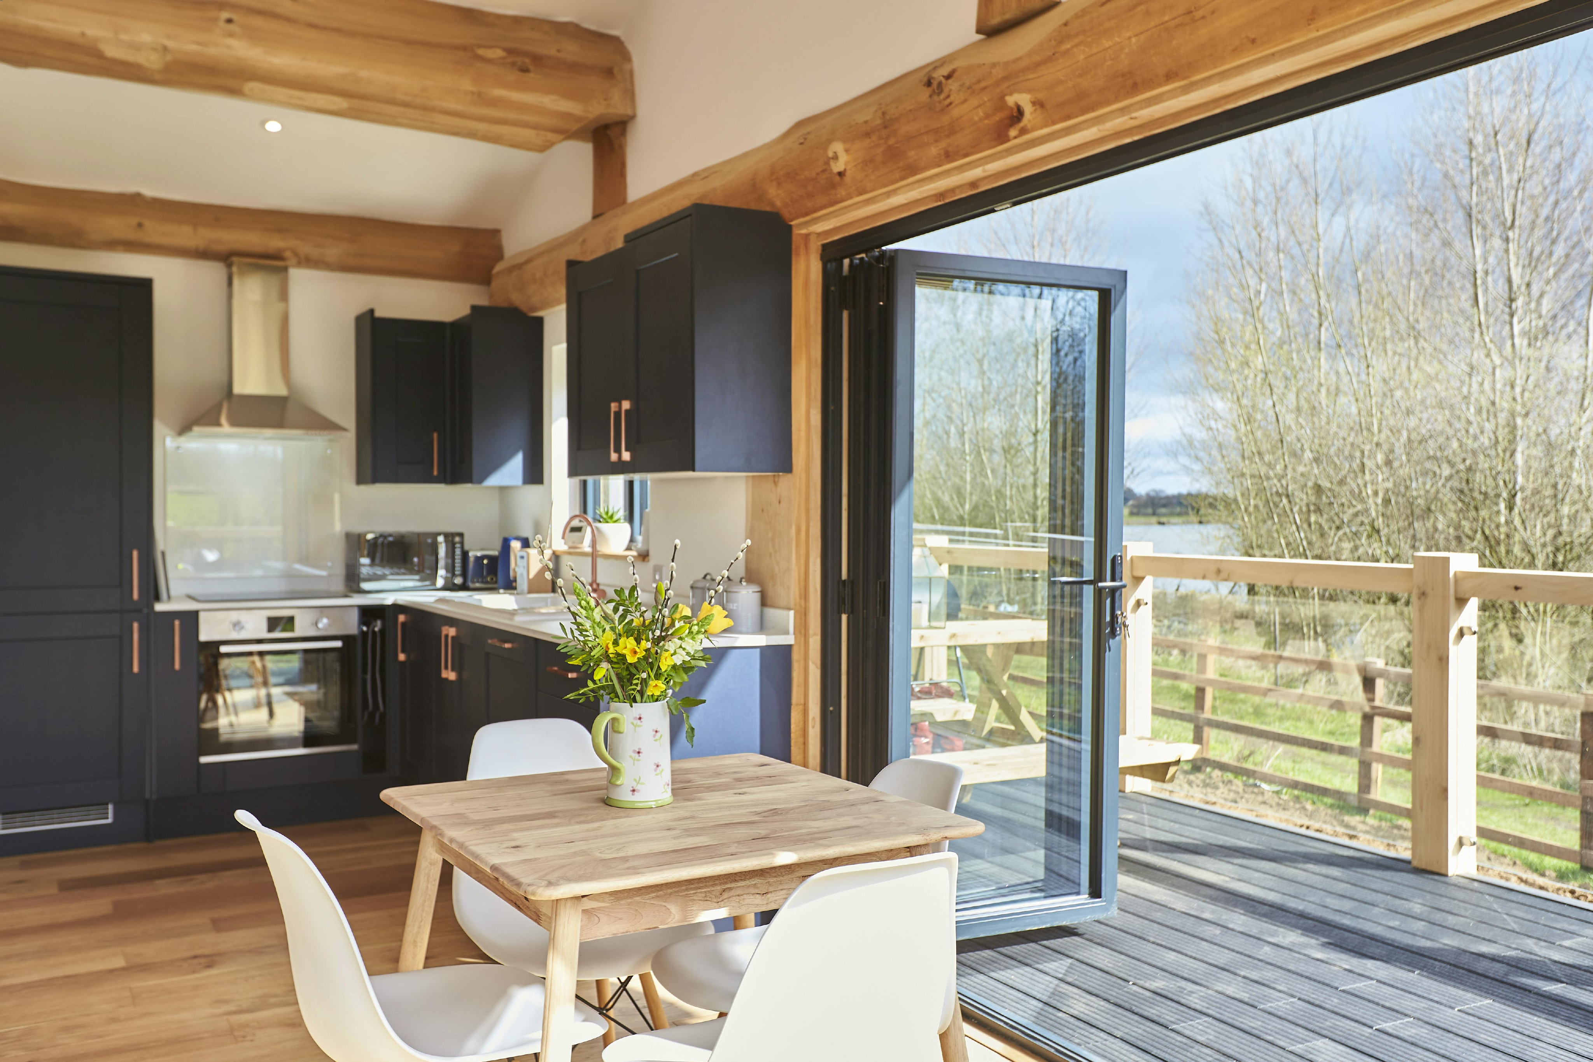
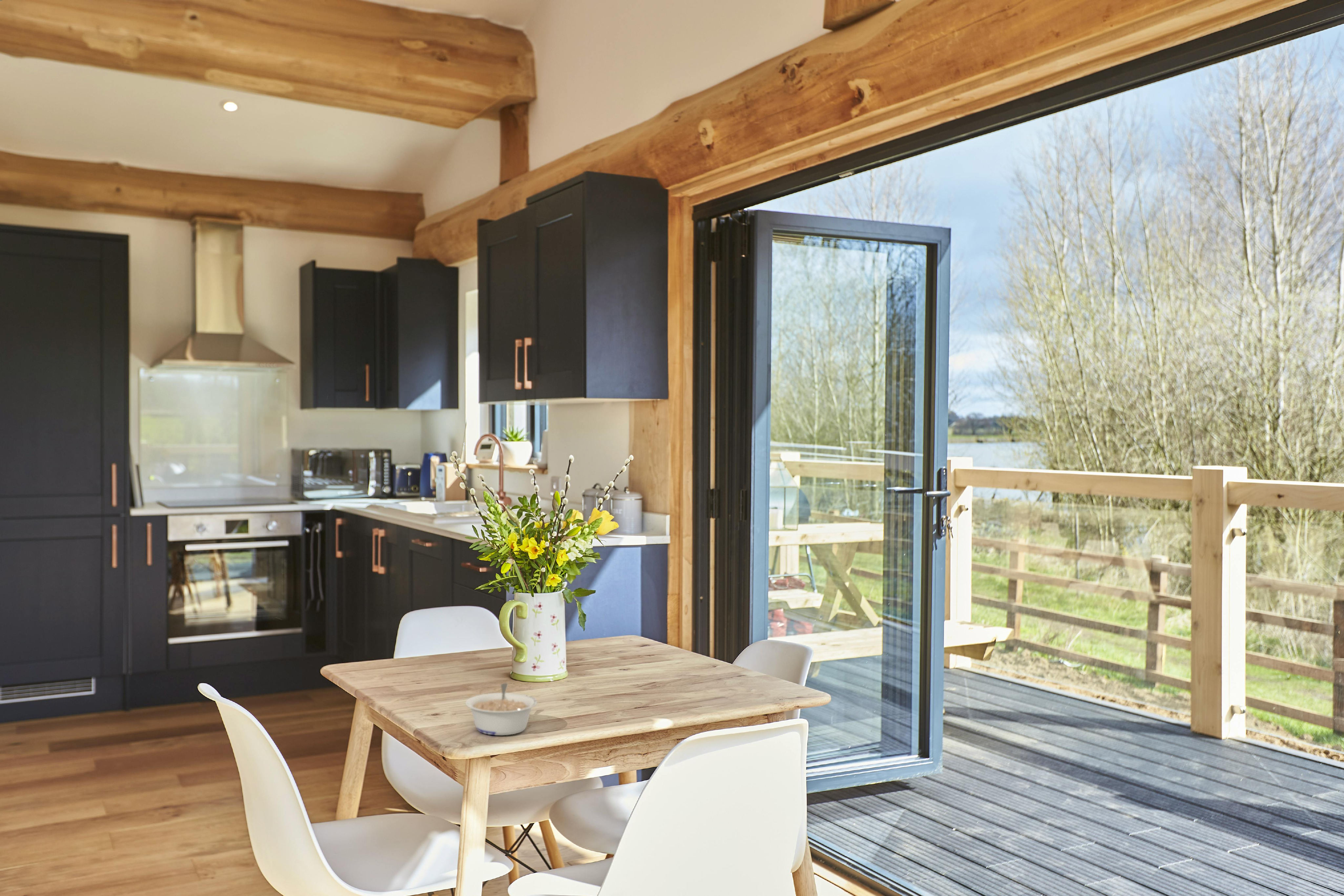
+ legume [465,683,537,736]
